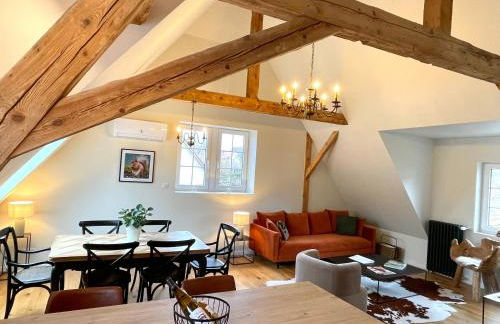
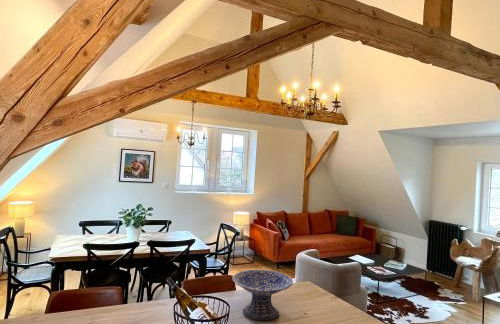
+ decorative bowl [231,269,294,321]
